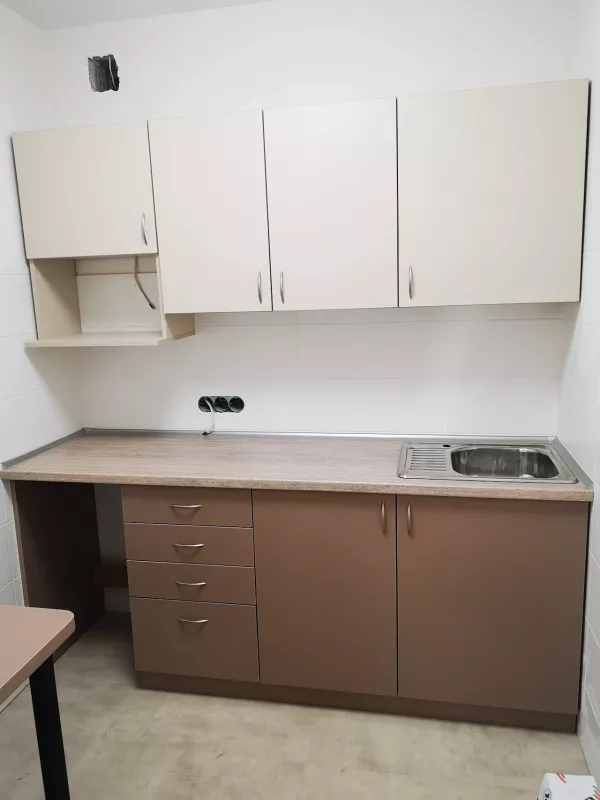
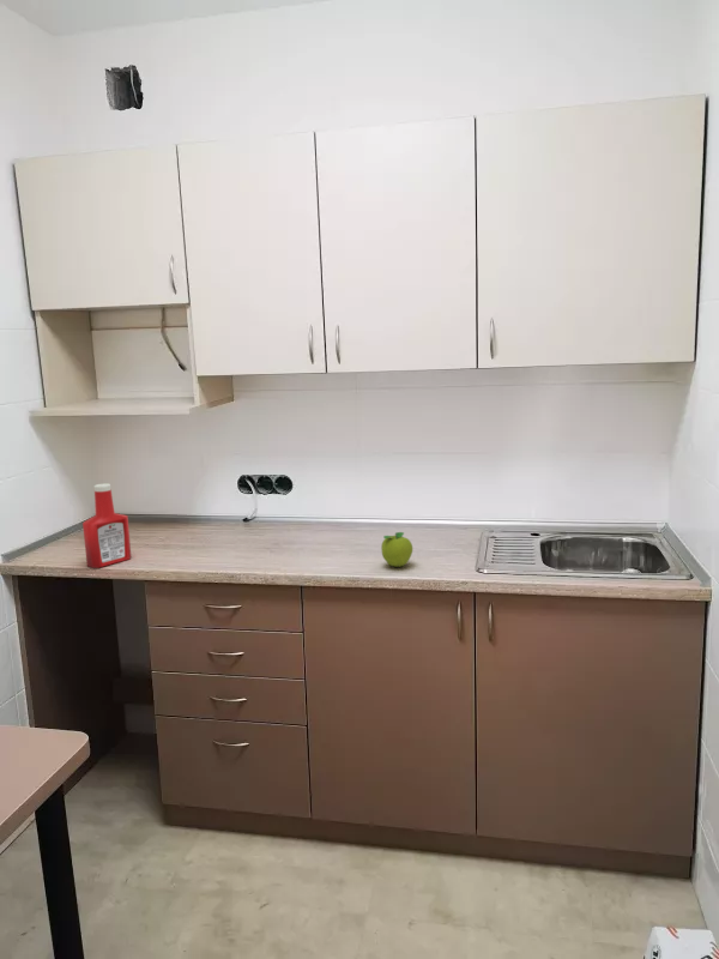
+ fruit [380,531,413,568]
+ soap bottle [81,482,133,569]
